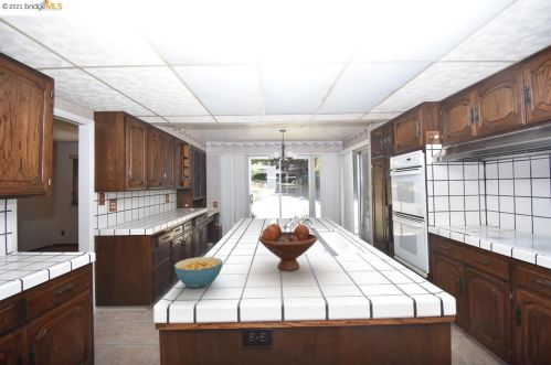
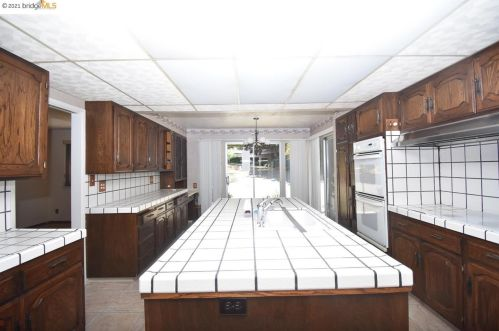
- cereal bowl [173,256,224,289]
- fruit bowl [258,223,319,272]
